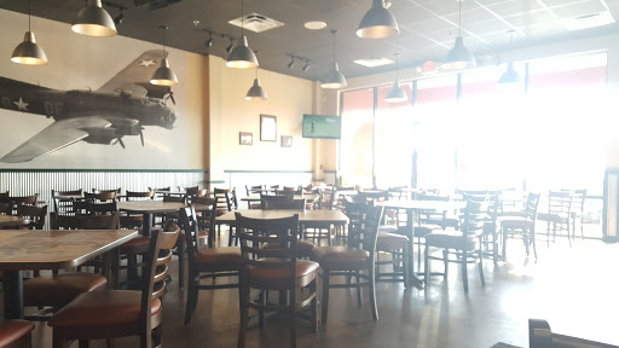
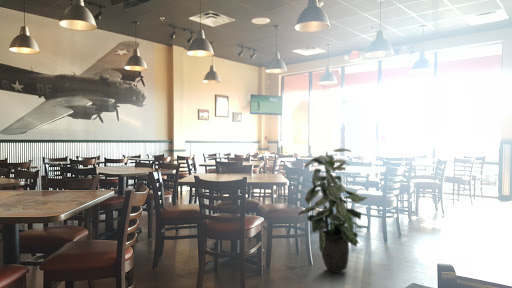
+ indoor plant [297,148,368,274]
